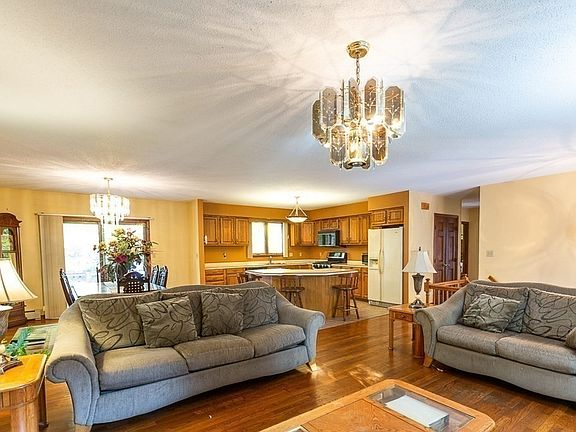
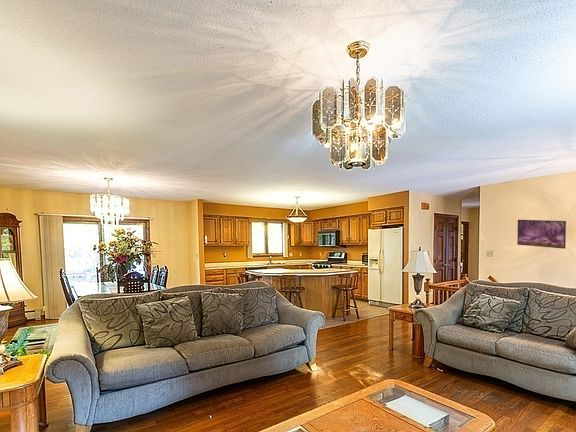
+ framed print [516,219,567,250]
